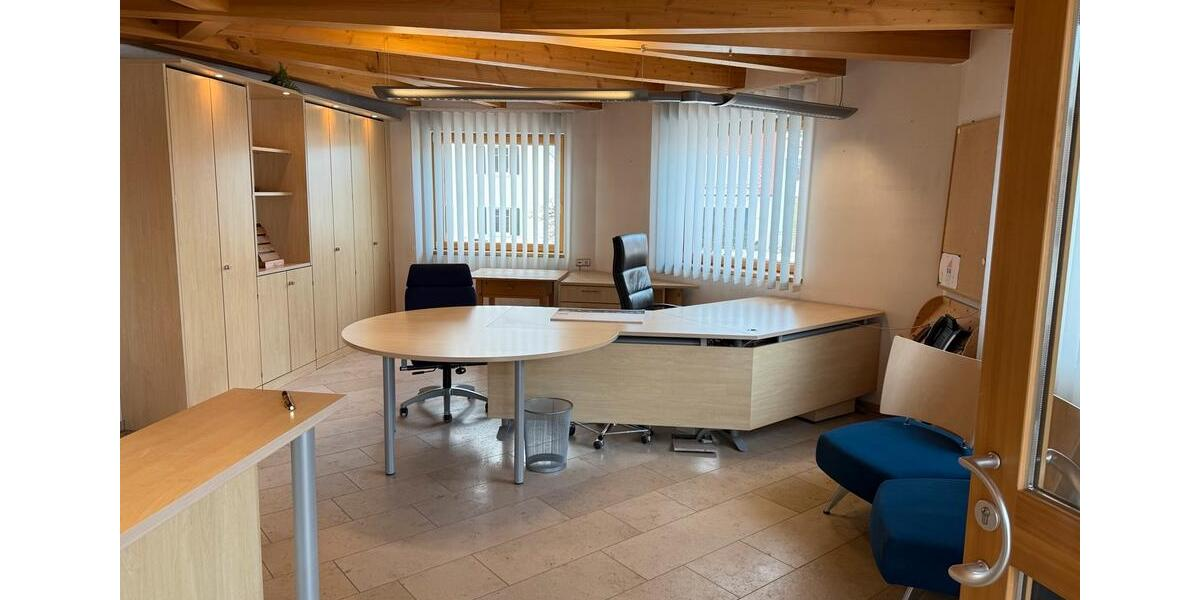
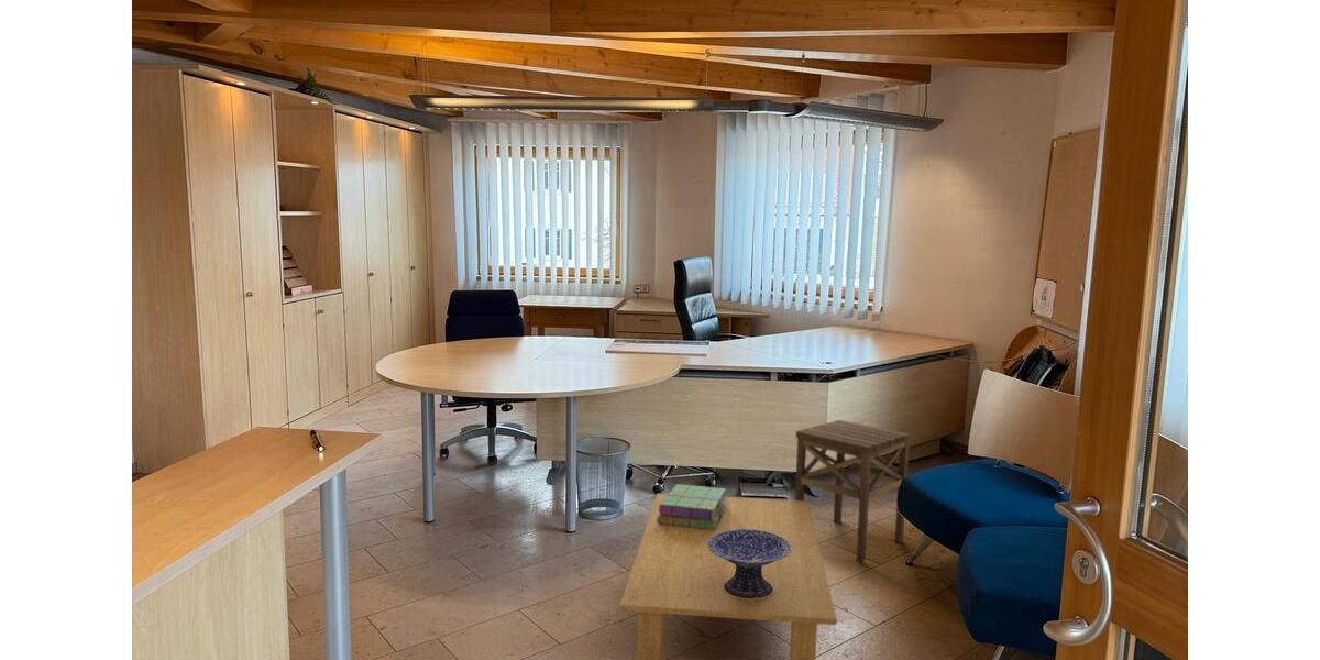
+ coffee table [618,493,838,660]
+ stack of books [657,483,727,530]
+ decorative bowl [707,529,792,600]
+ side table [794,419,911,563]
